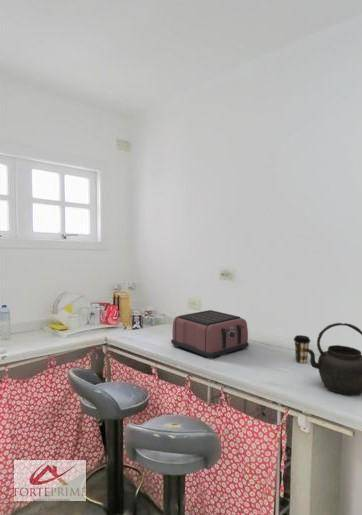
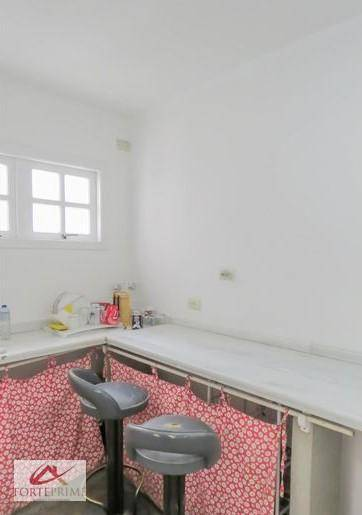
- coffee cup [293,334,311,364]
- toaster [170,309,250,360]
- kettle [303,322,362,396]
